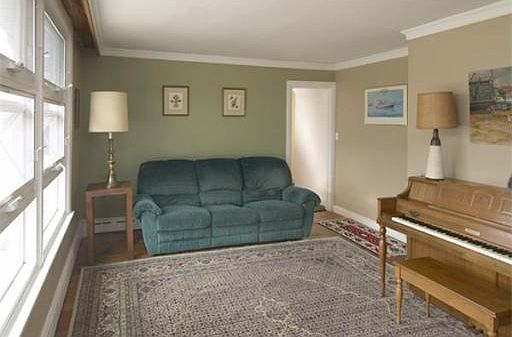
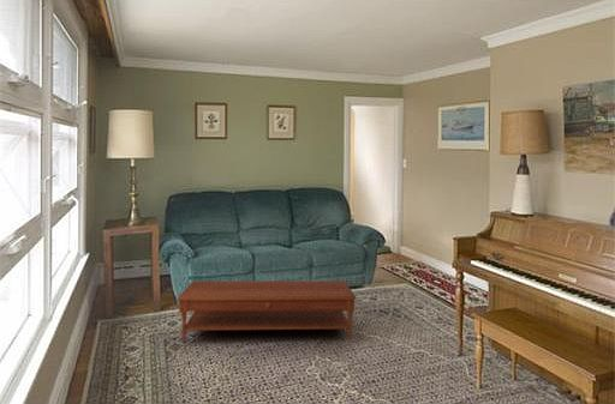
+ coffee table [177,279,358,344]
